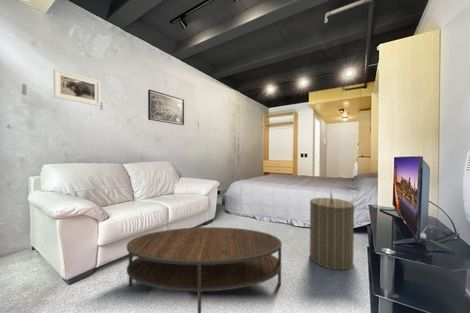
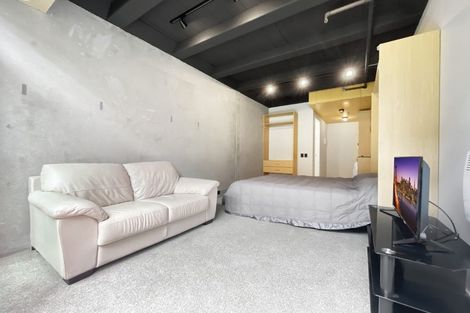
- laundry hamper [309,192,355,271]
- wall art [147,89,185,126]
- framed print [52,68,101,107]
- coffee table [126,226,283,313]
